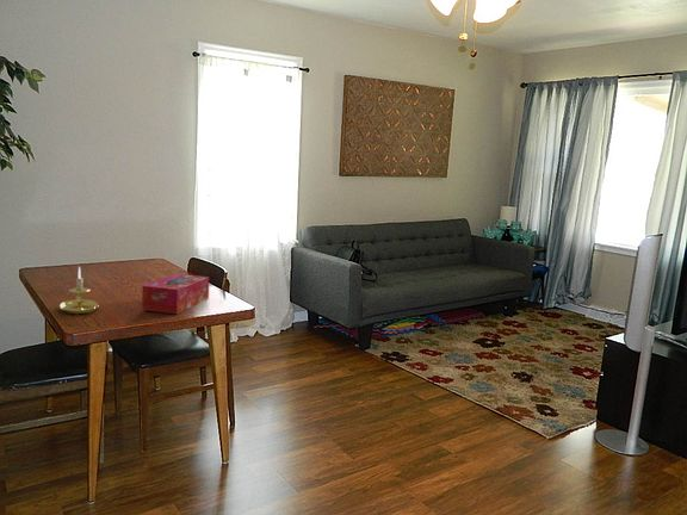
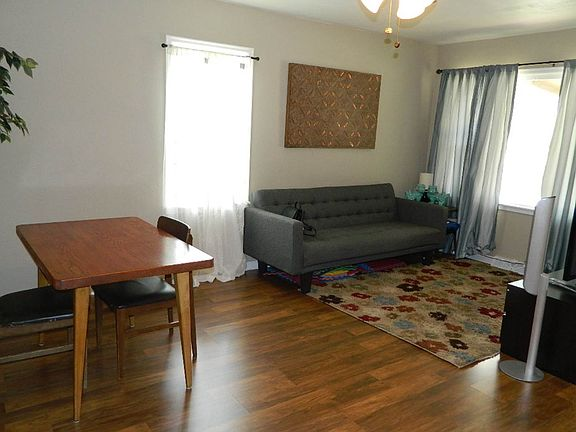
- candle holder [58,266,100,315]
- tissue box [141,273,210,315]
